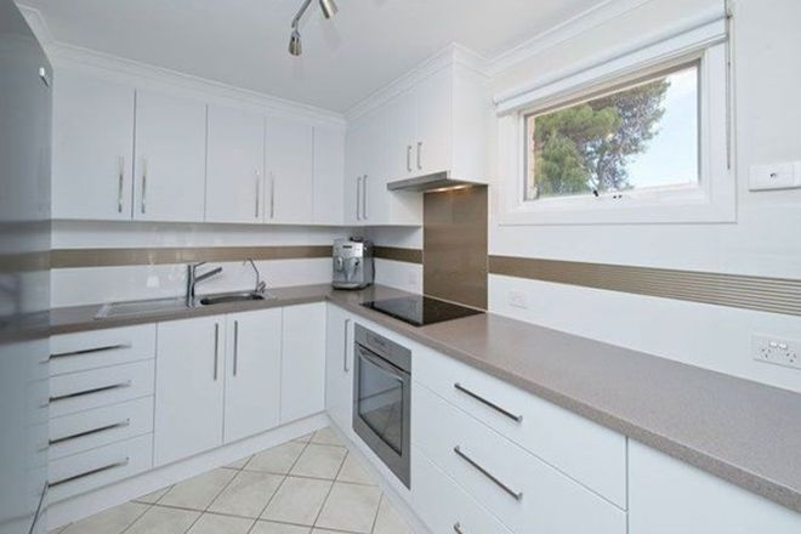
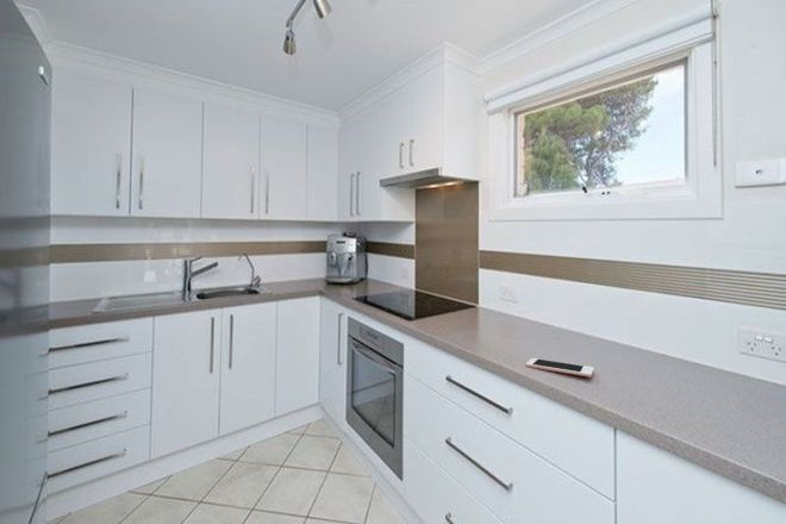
+ cell phone [525,357,595,379]
